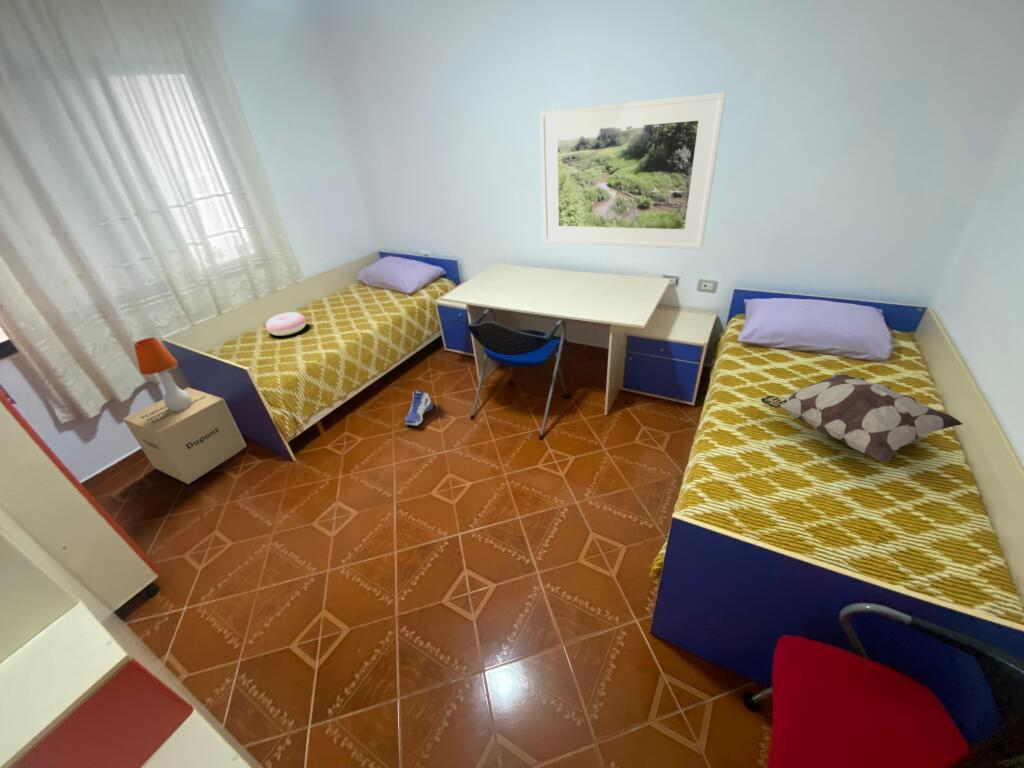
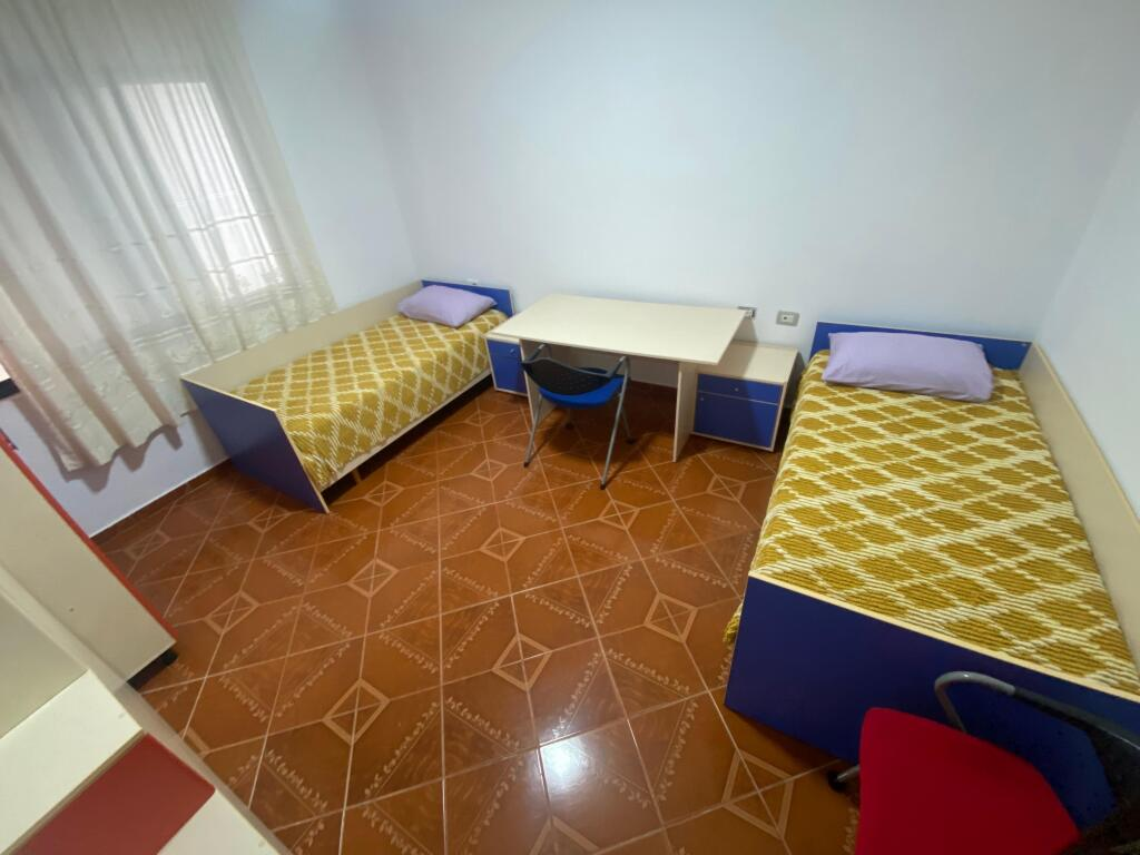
- cushion [265,311,307,337]
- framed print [539,92,727,251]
- decorative pillow [760,372,964,464]
- table lamp [133,337,192,412]
- sneaker [404,389,434,427]
- cardboard box [122,386,247,485]
